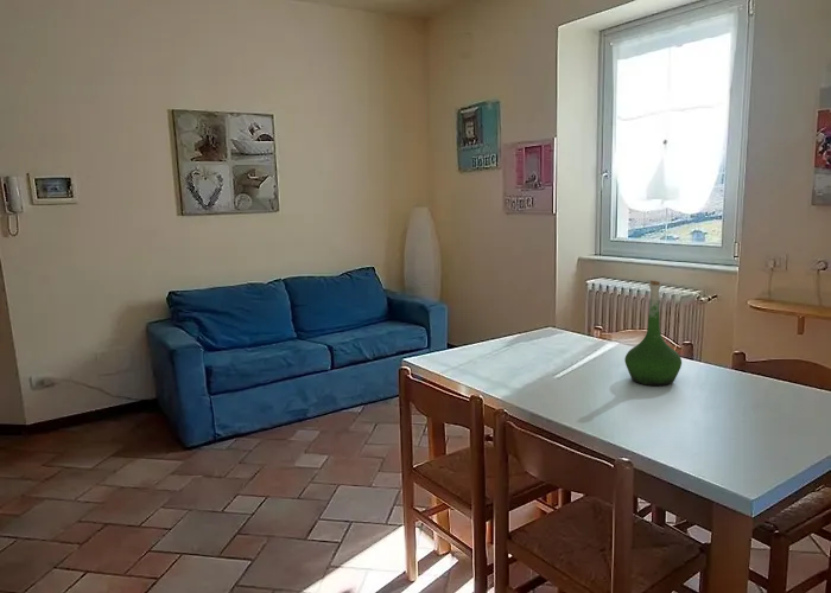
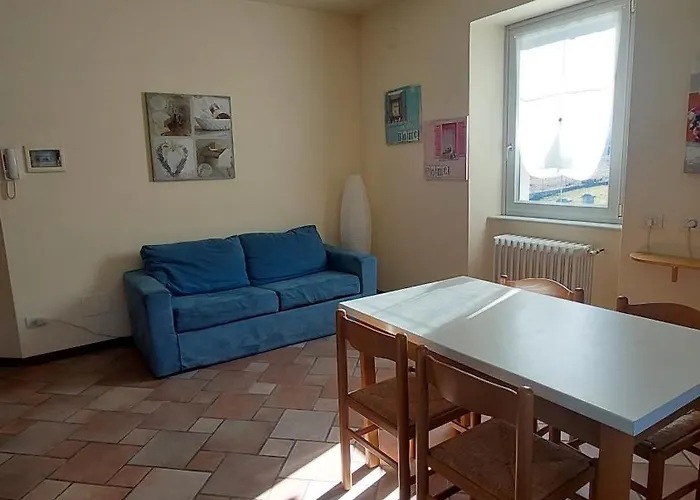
- vase [623,279,683,387]
